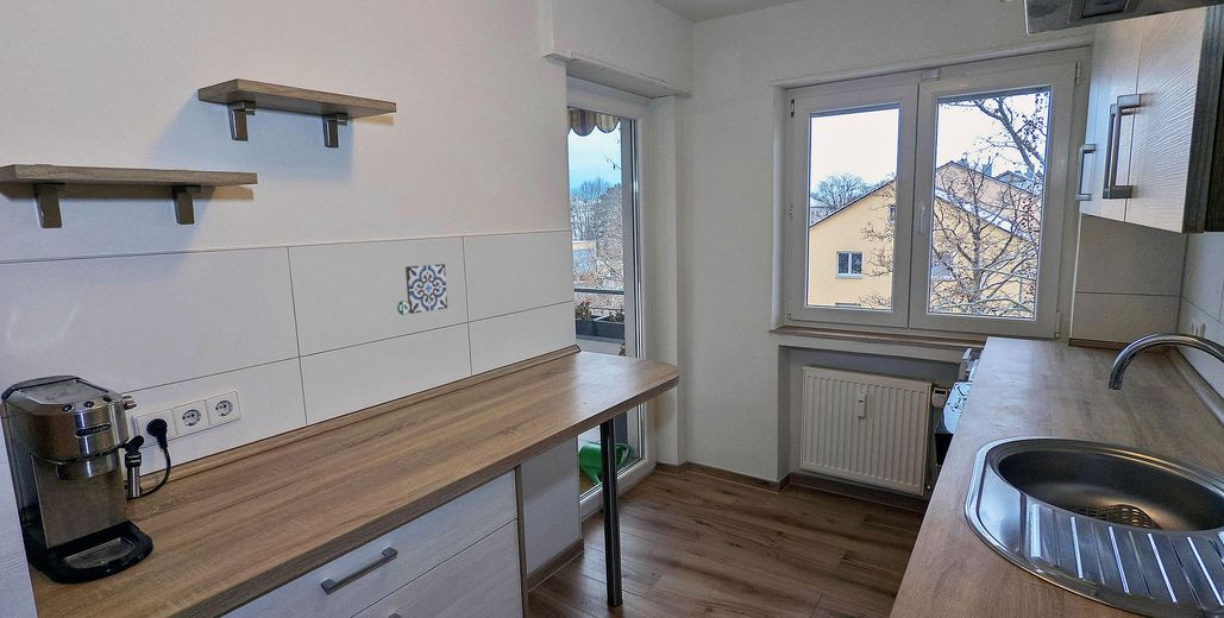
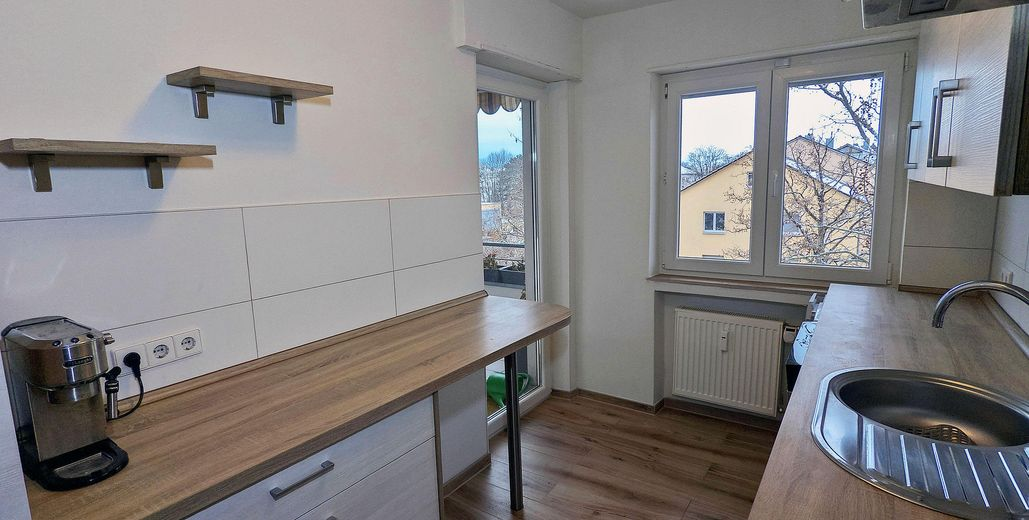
- decorative tile [396,263,448,316]
